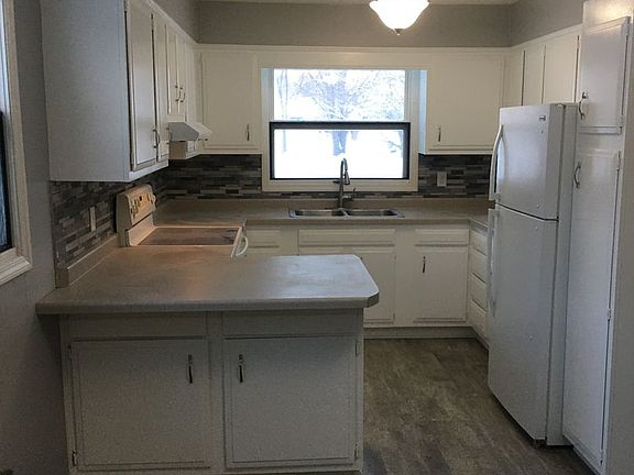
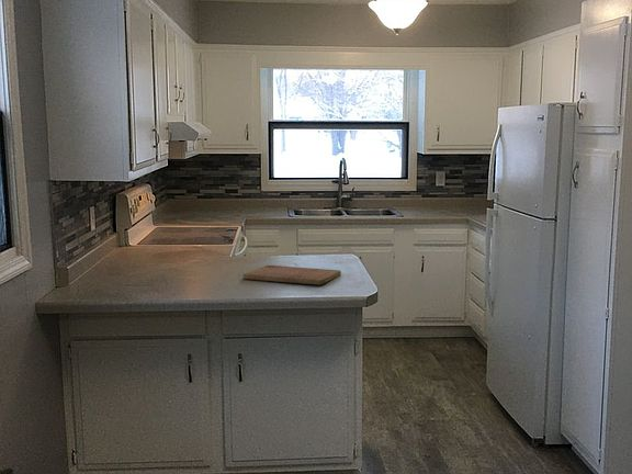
+ cutting board [241,264,342,285]
